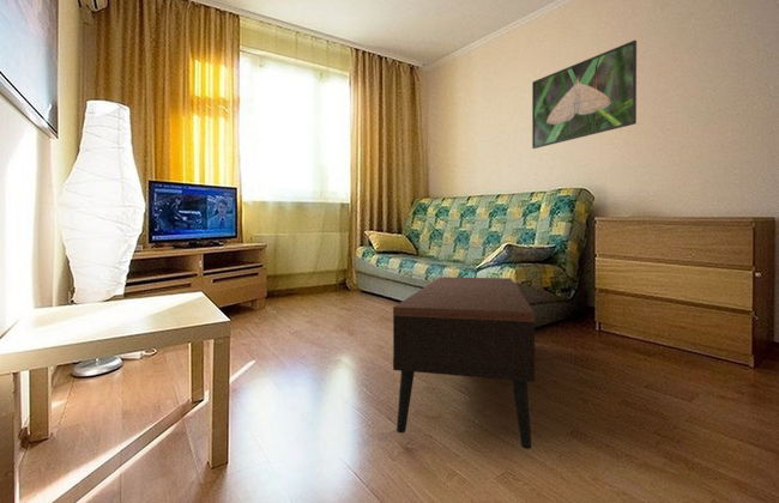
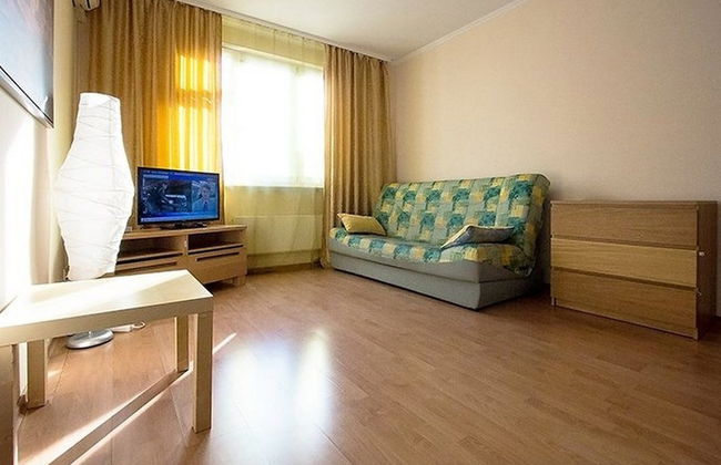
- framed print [531,40,638,150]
- coffee table [392,275,536,450]
